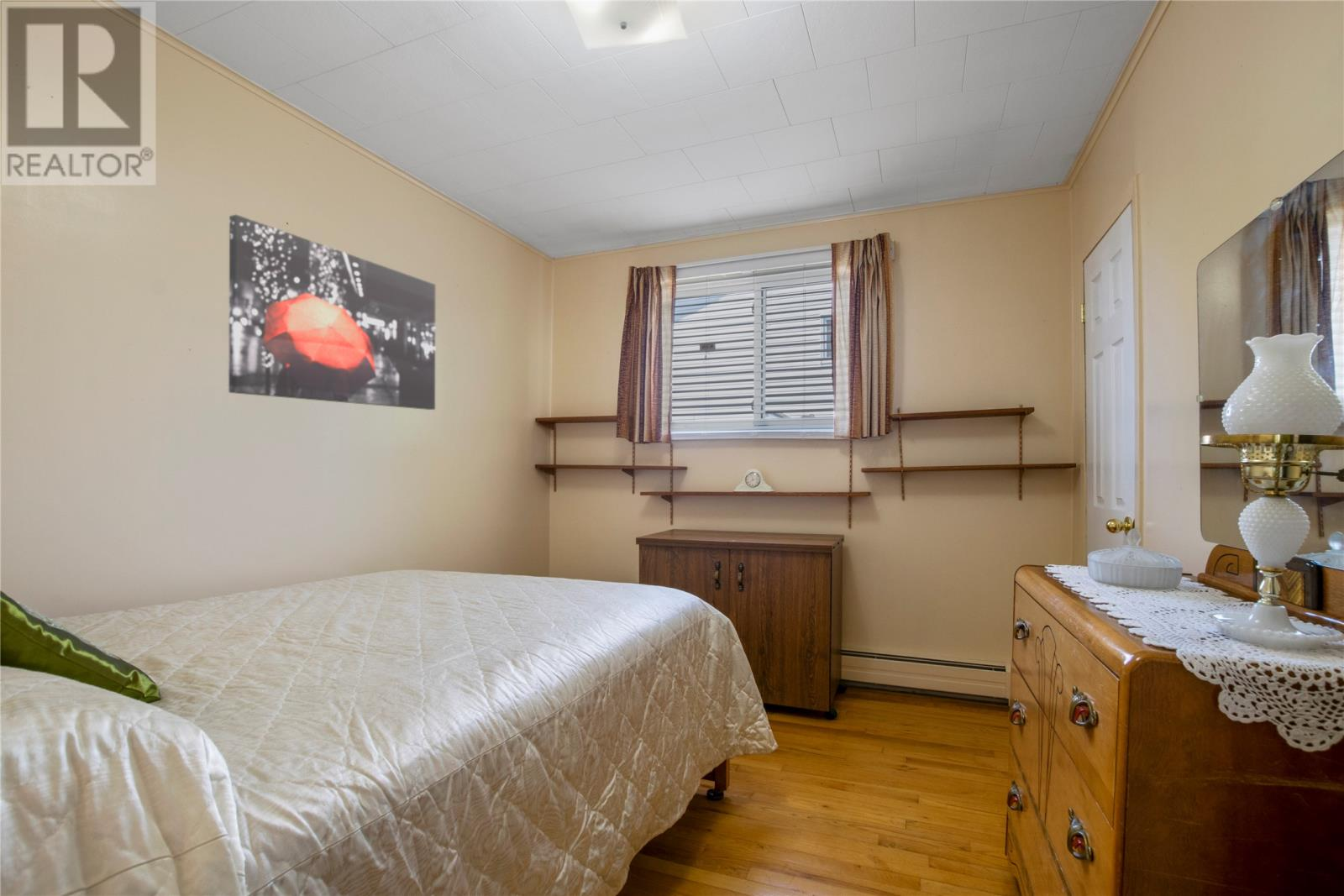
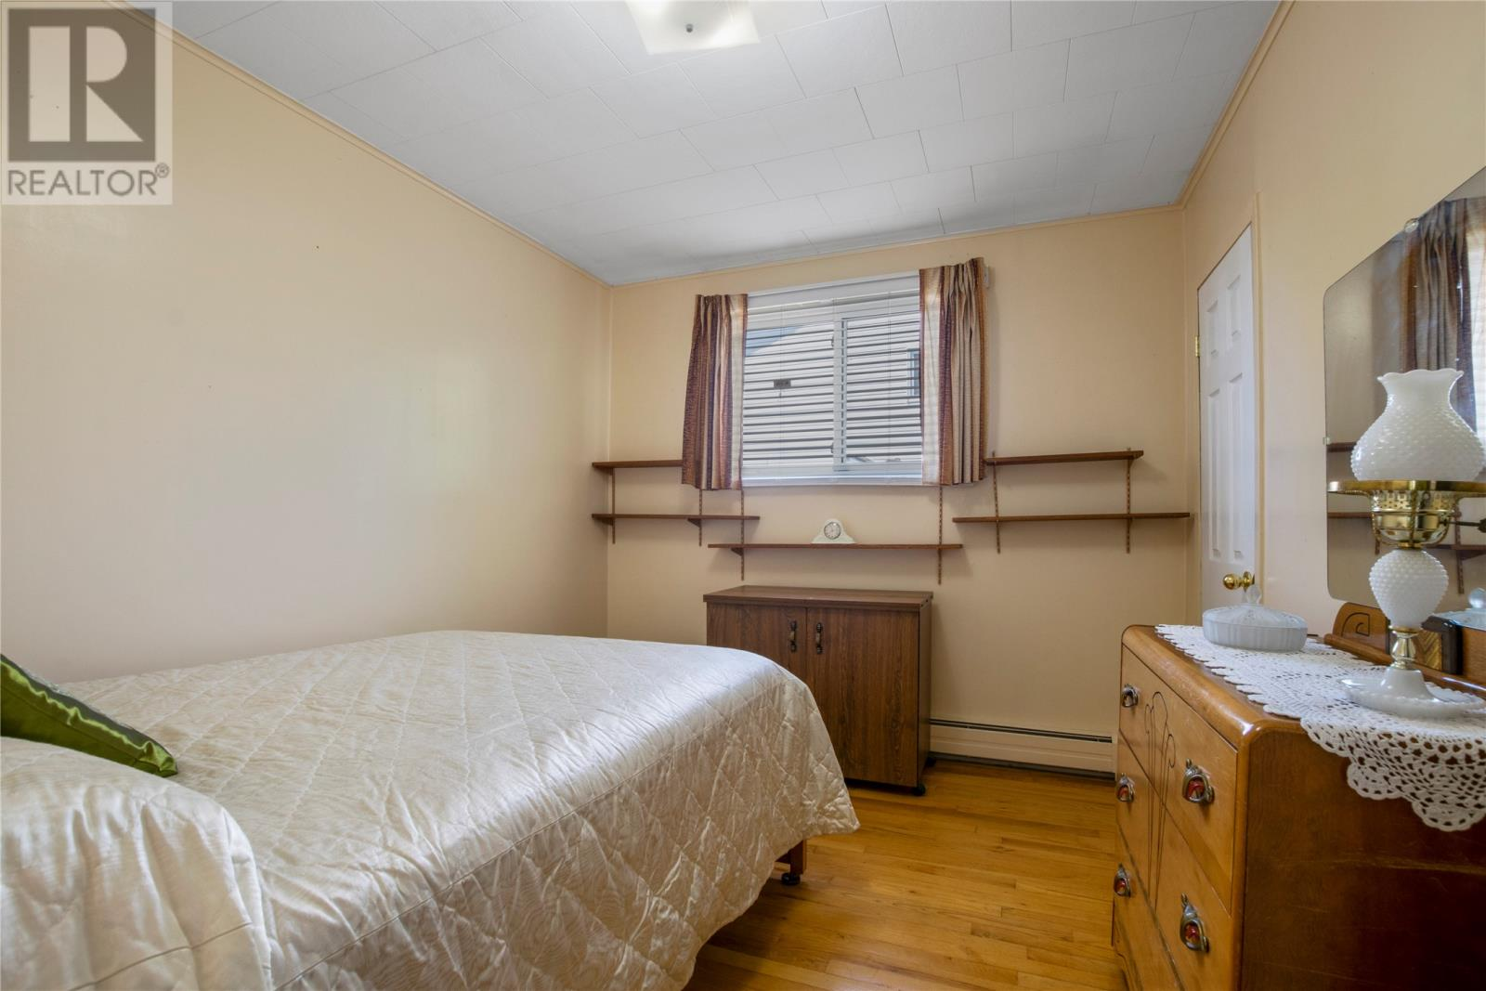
- wall art [228,214,436,411]
